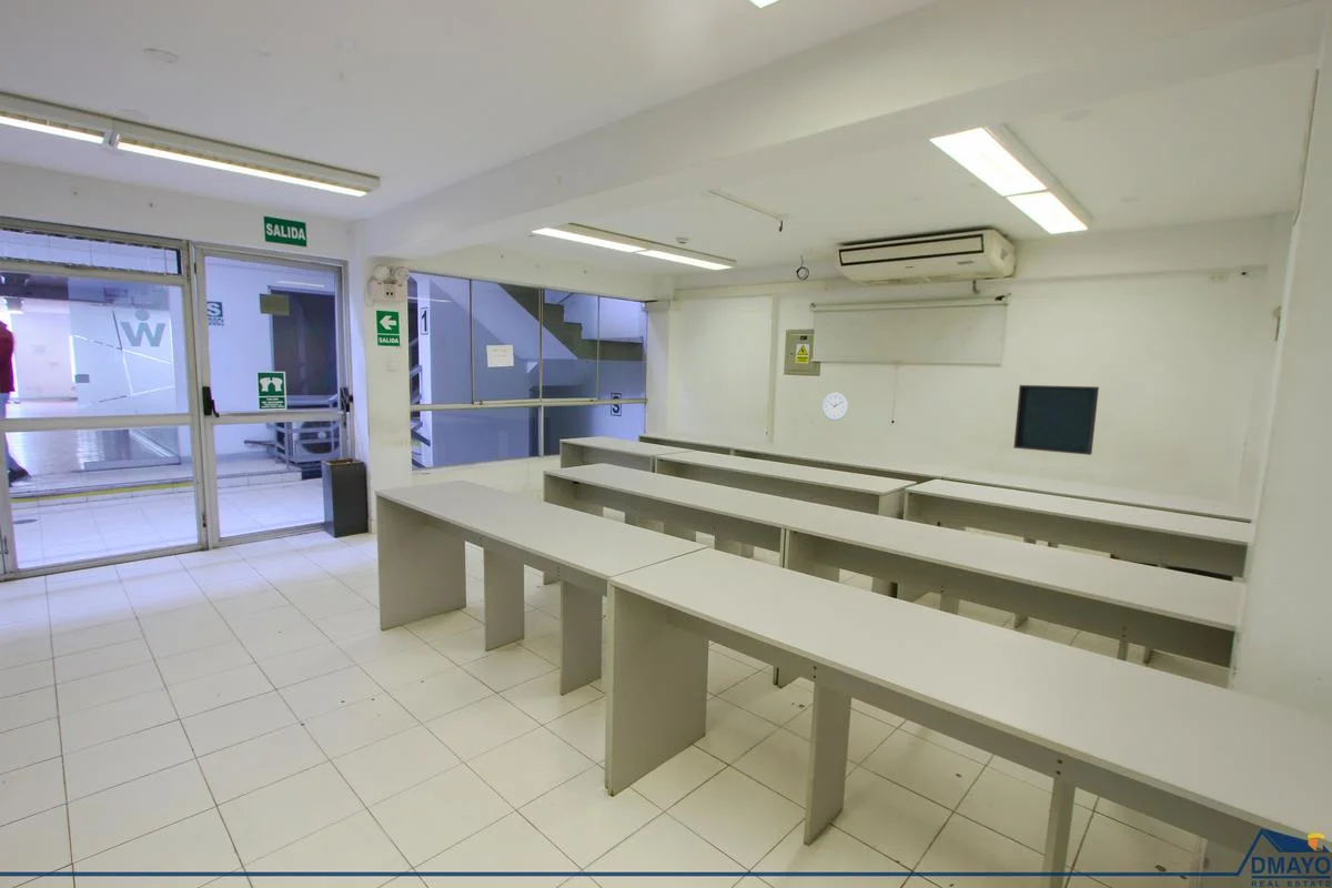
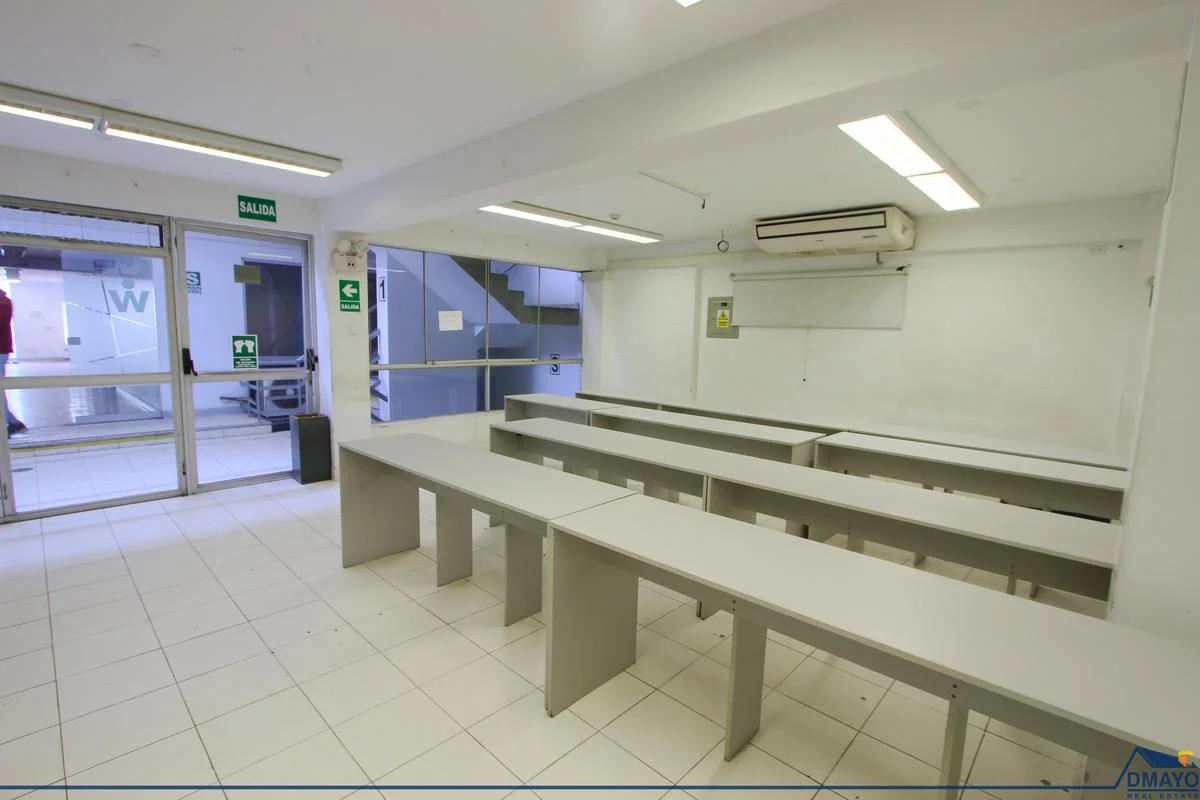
- wall clock [821,392,849,422]
- display panel [1012,384,1100,456]
